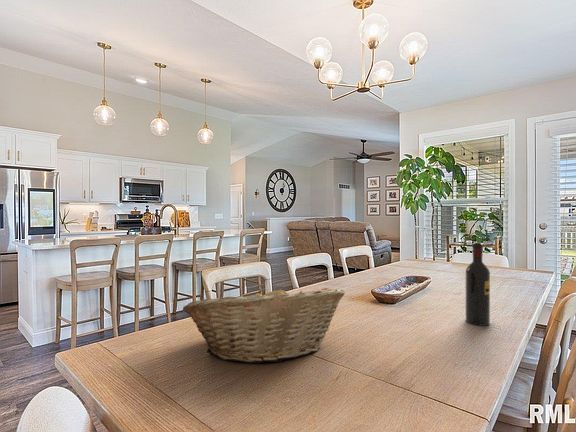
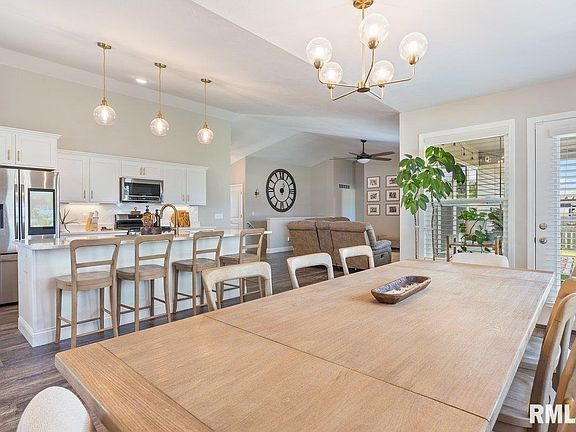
- fruit basket [181,284,346,364]
- wine bottle [465,241,491,327]
